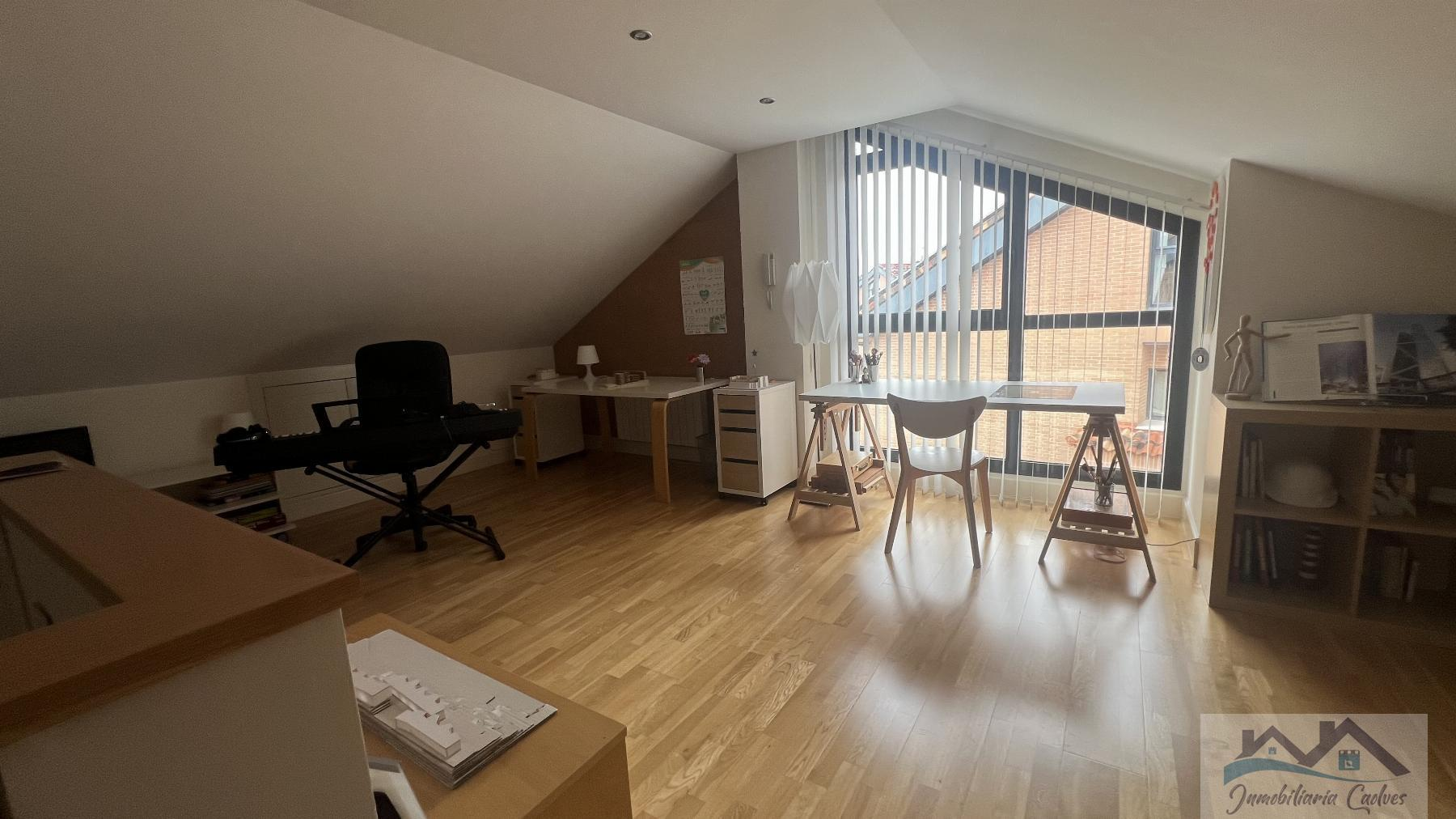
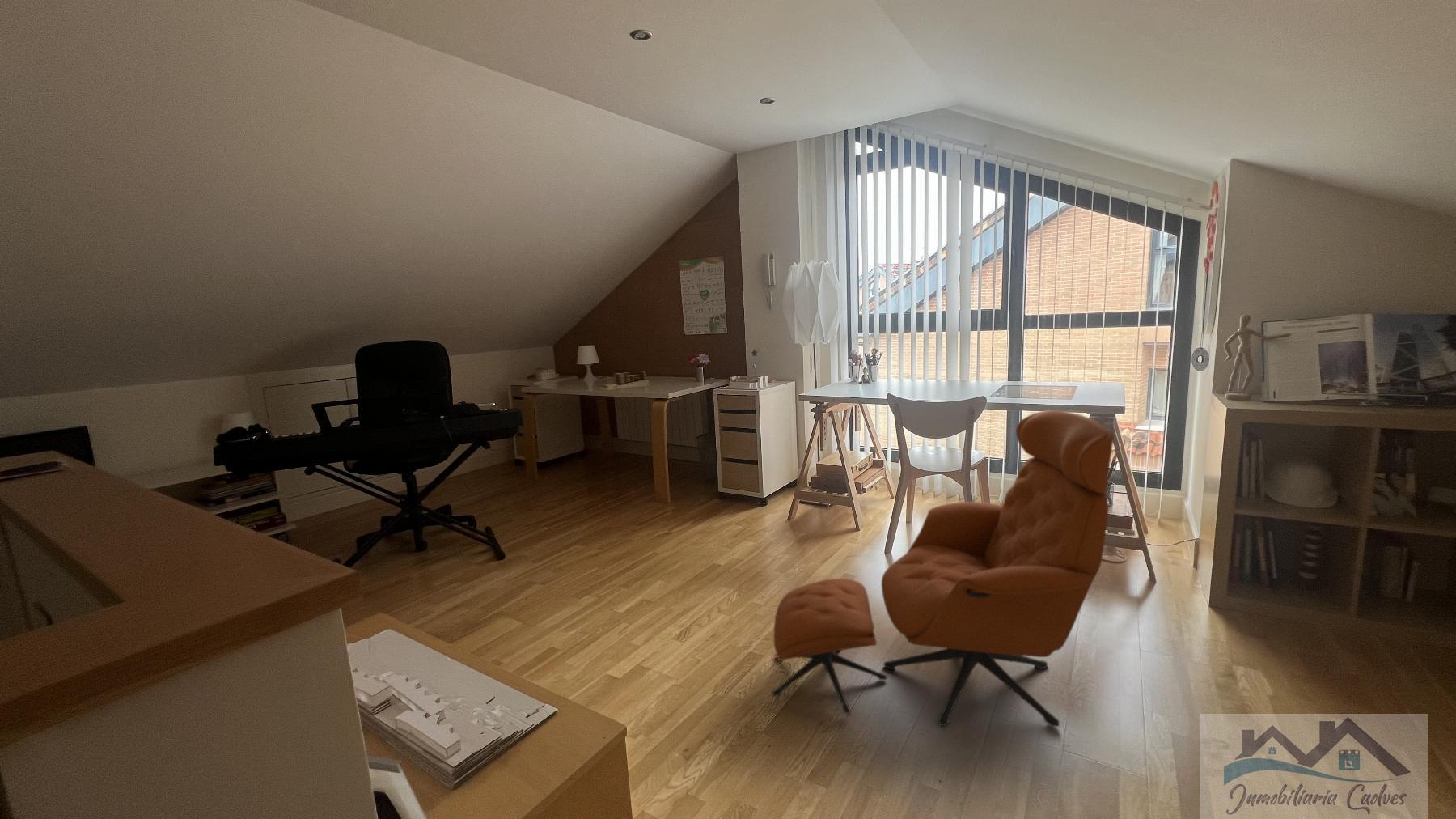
+ armchair [772,410,1115,728]
